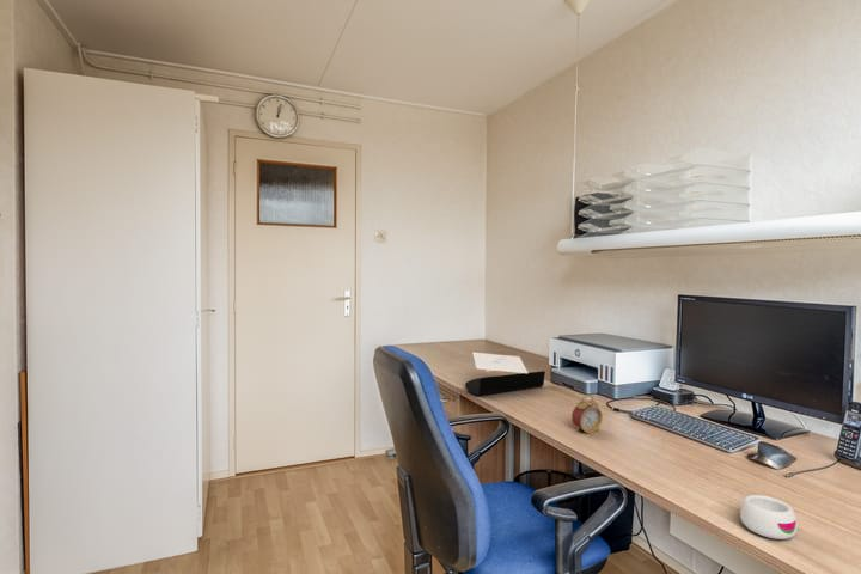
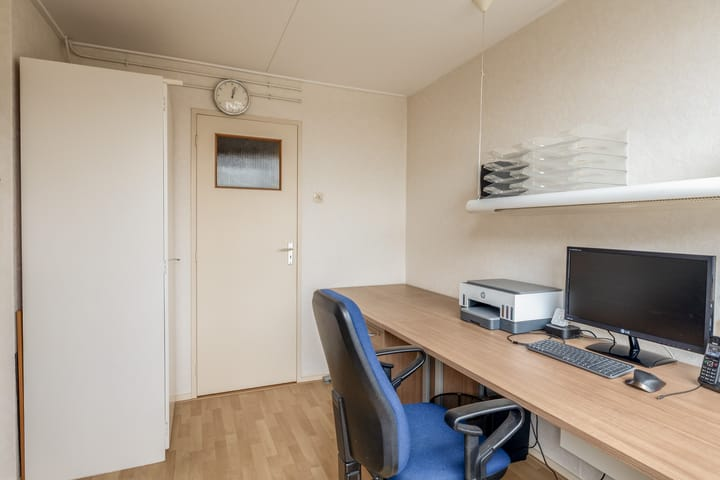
- document tray [464,352,546,397]
- alarm clock [570,395,604,434]
- mug [739,494,798,541]
